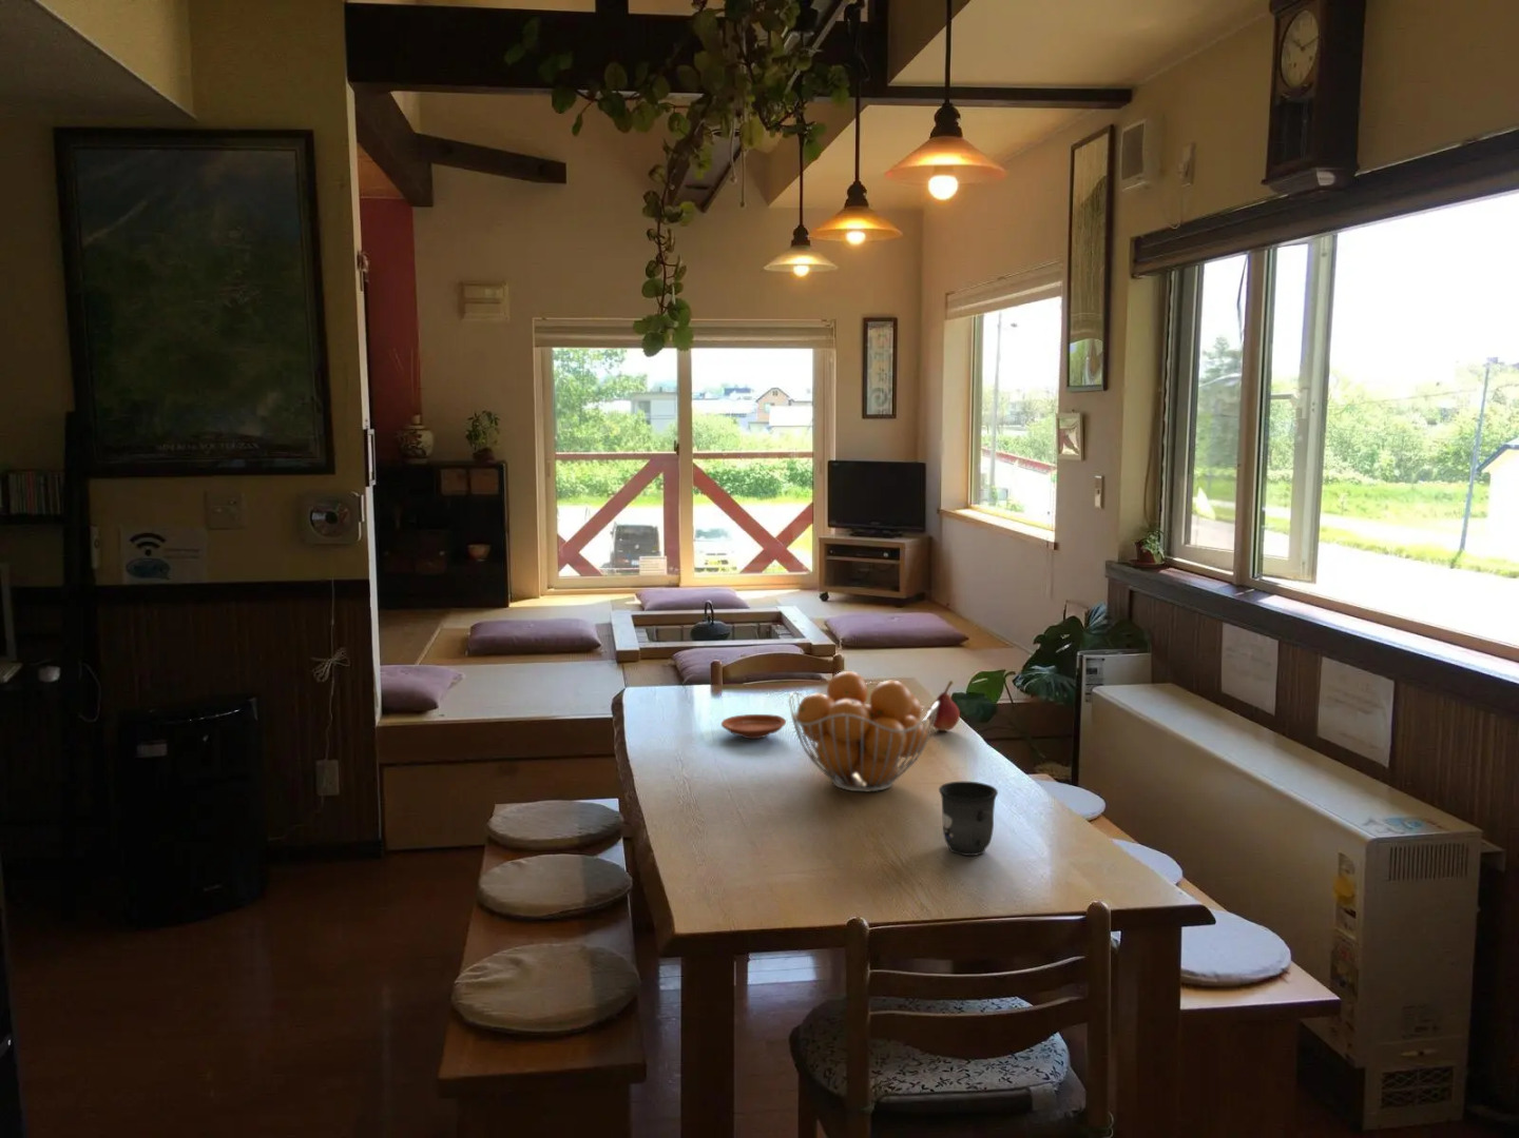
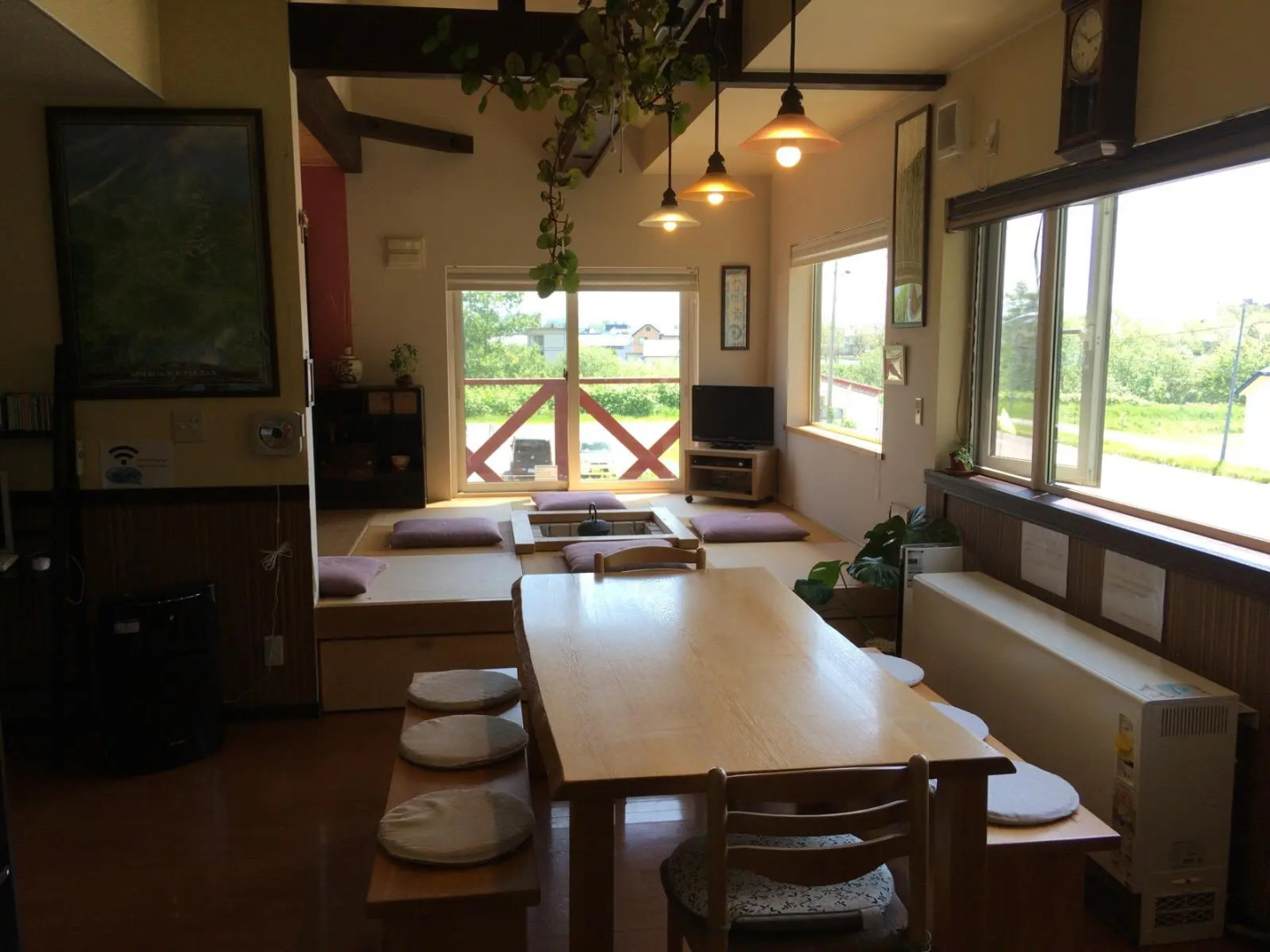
- mug [938,781,999,857]
- plate [720,714,787,740]
- fruit basket [788,671,939,793]
- fruit [927,680,960,733]
